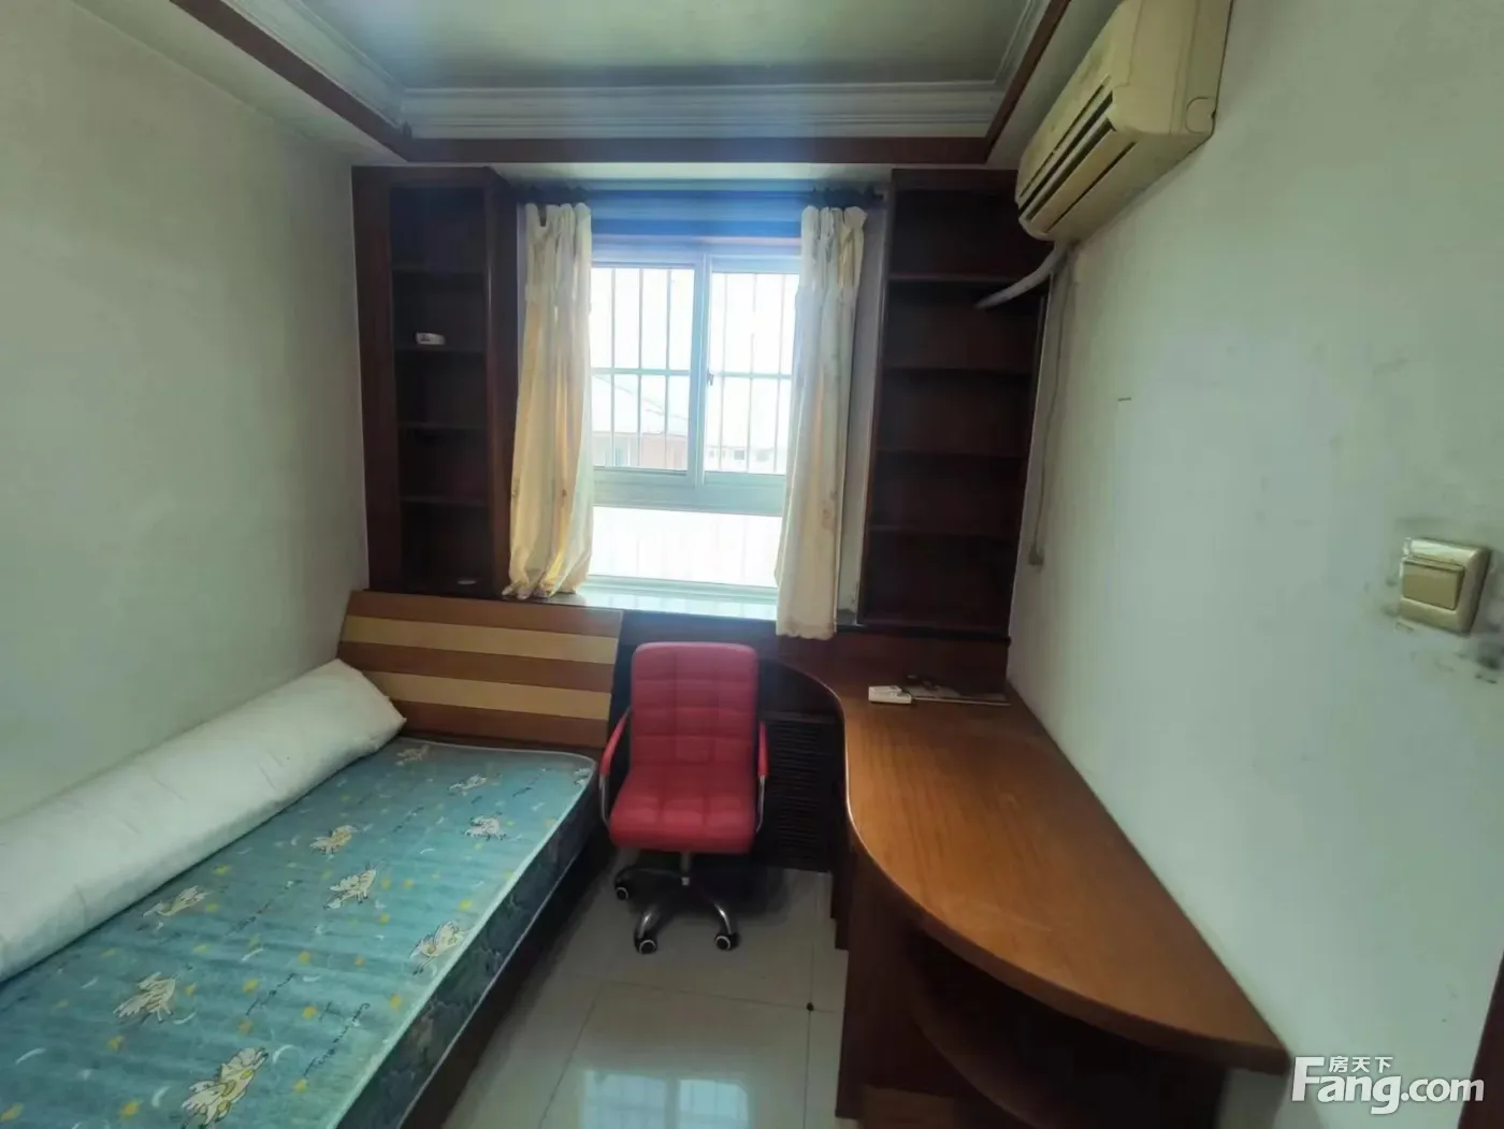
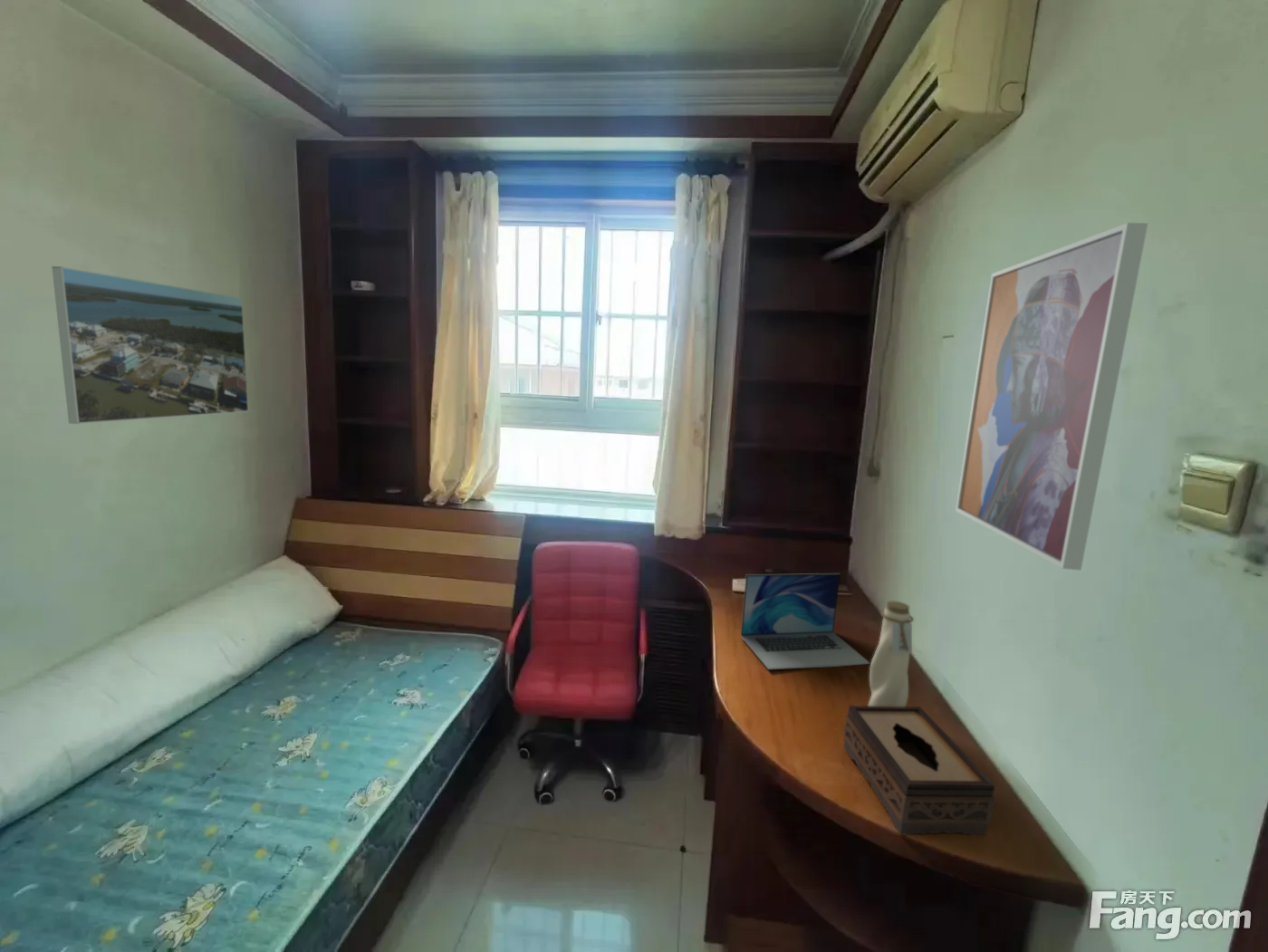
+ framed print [51,265,250,425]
+ laptop [740,572,870,670]
+ wall art [955,222,1148,572]
+ tissue box [842,705,996,836]
+ water bottle [868,601,915,707]
